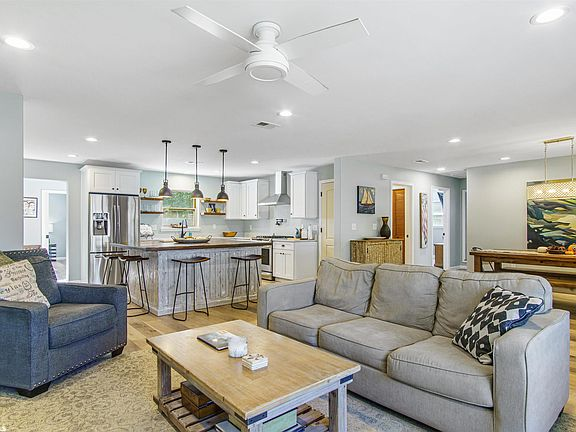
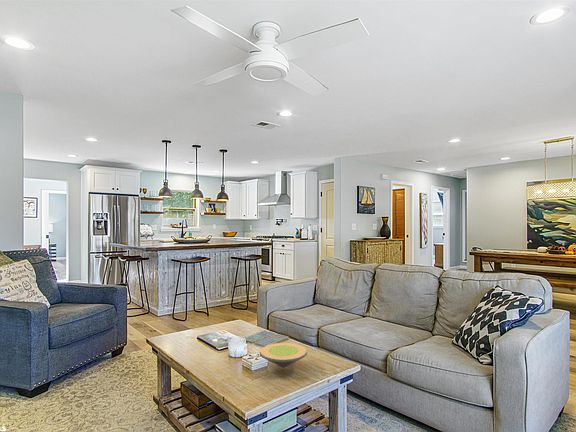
+ decorative bowl [259,342,308,369]
+ drink coaster [243,330,290,347]
